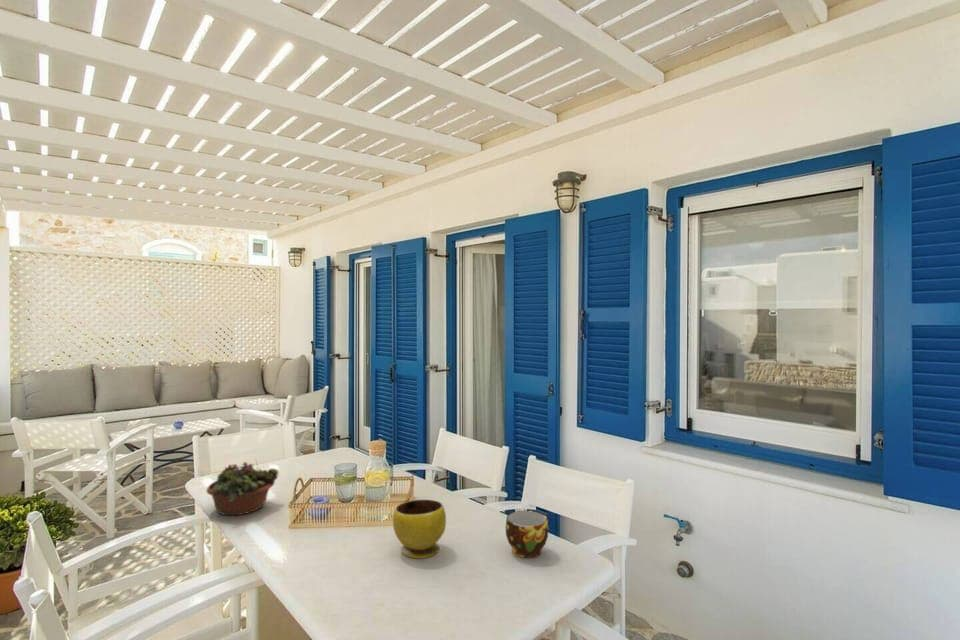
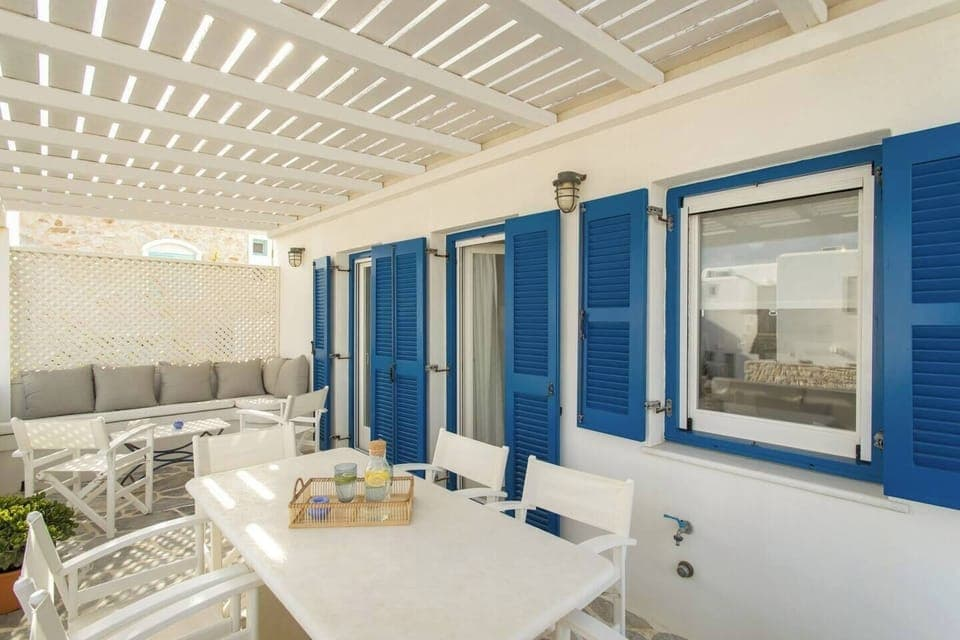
- bowl [392,499,447,560]
- cup [505,510,549,559]
- succulent planter [205,457,280,517]
